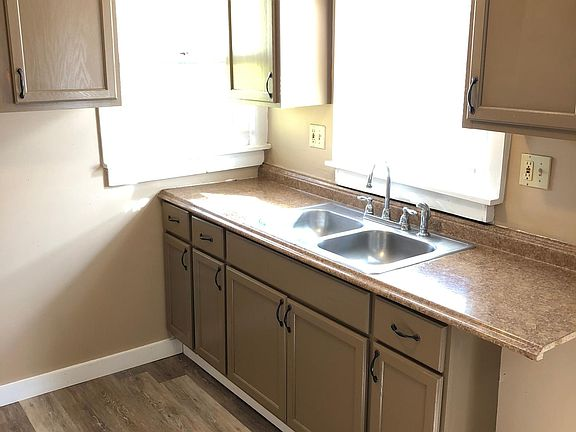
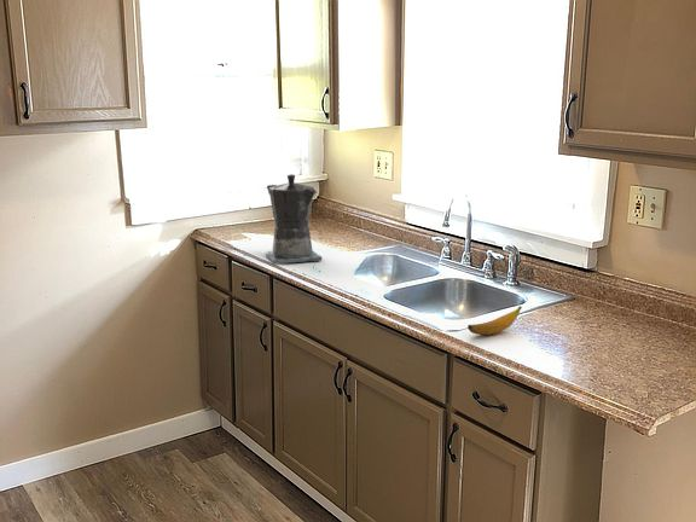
+ coffee maker [265,173,323,265]
+ banana [466,304,523,336]
